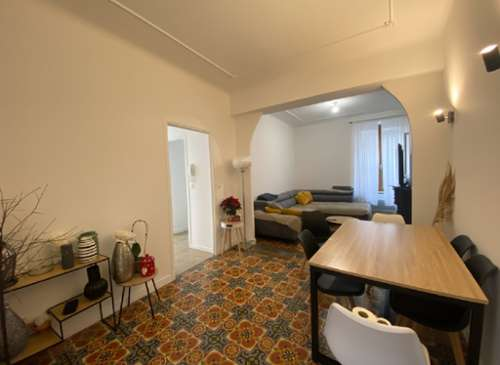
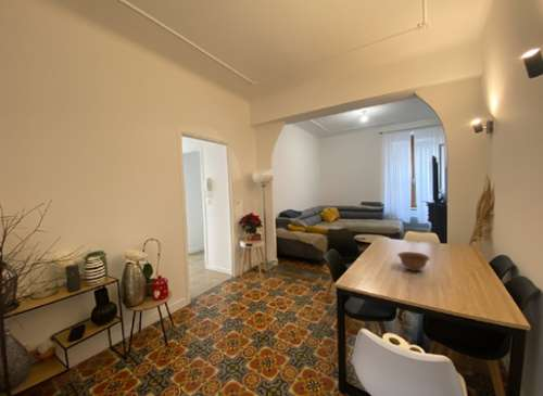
+ bowl [396,251,431,272]
